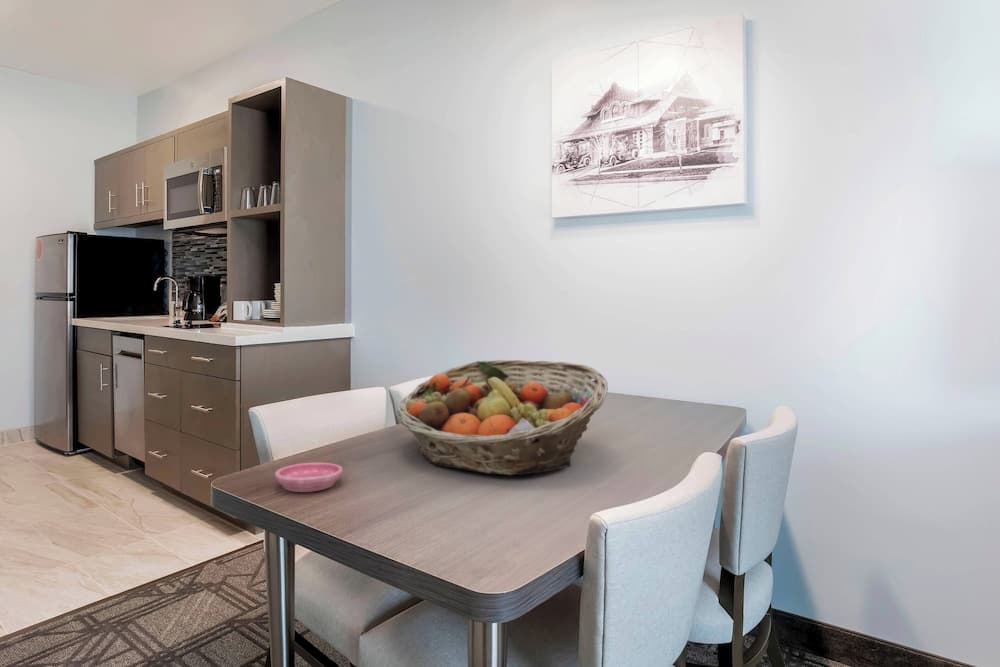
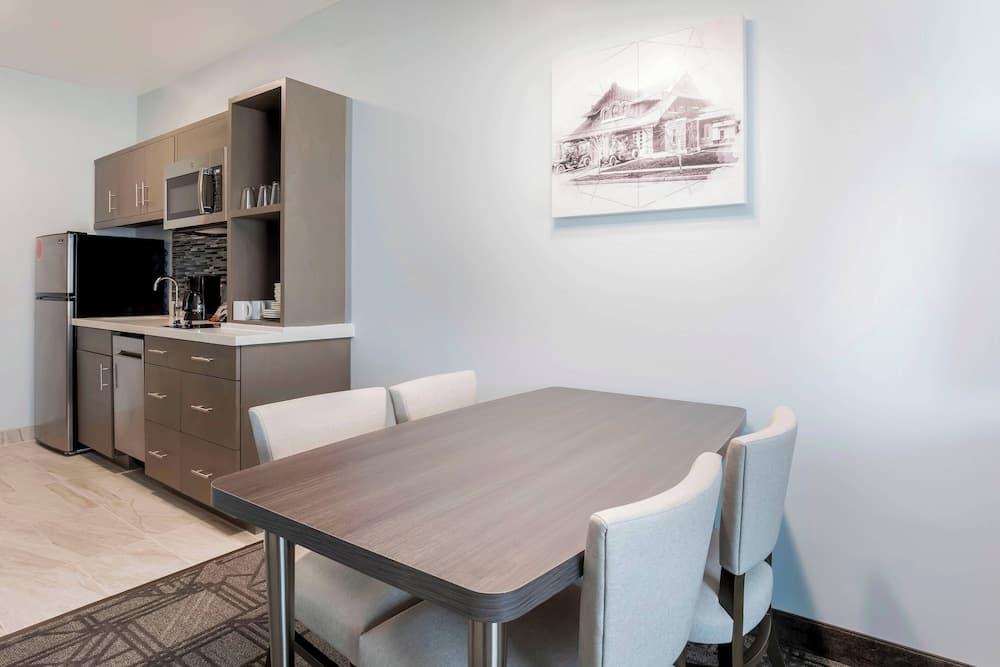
- fruit basket [396,359,609,476]
- saucer [274,462,344,493]
